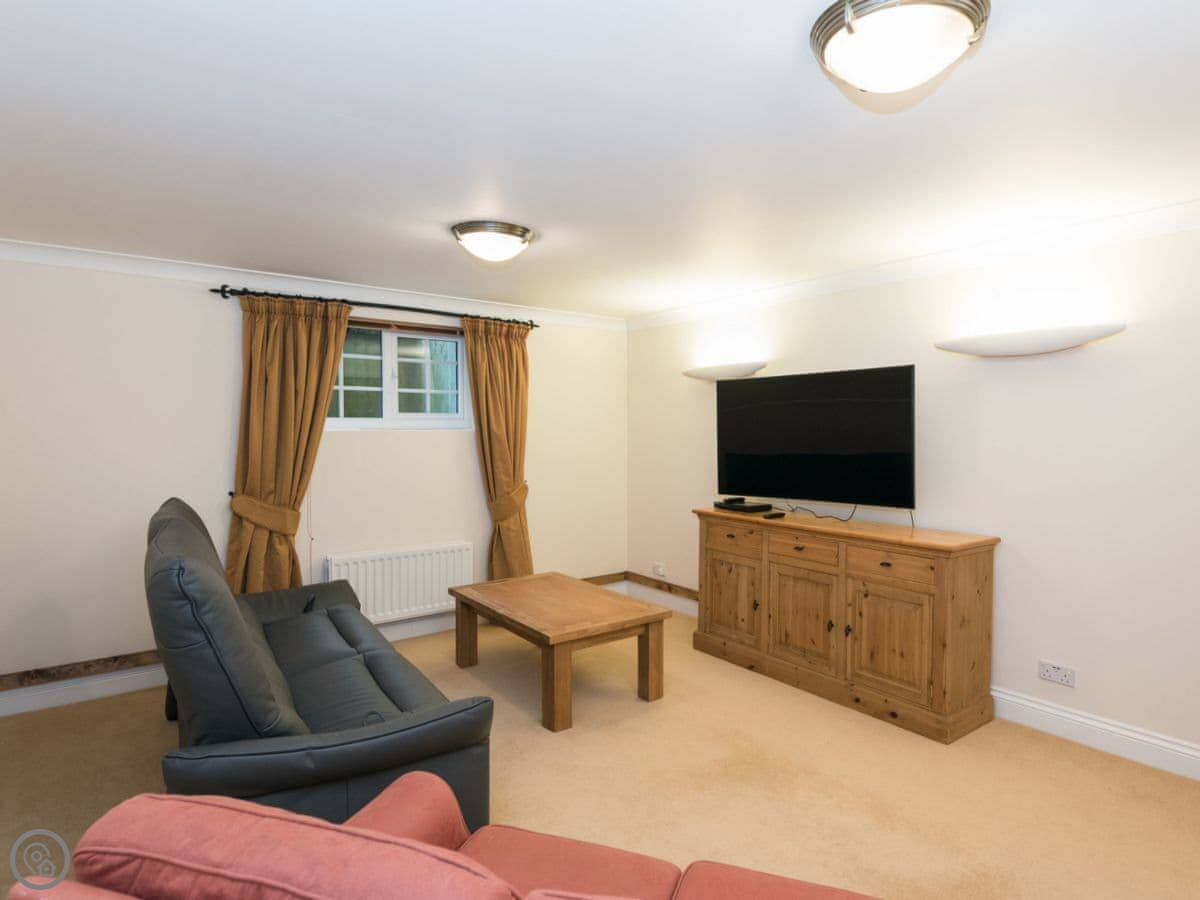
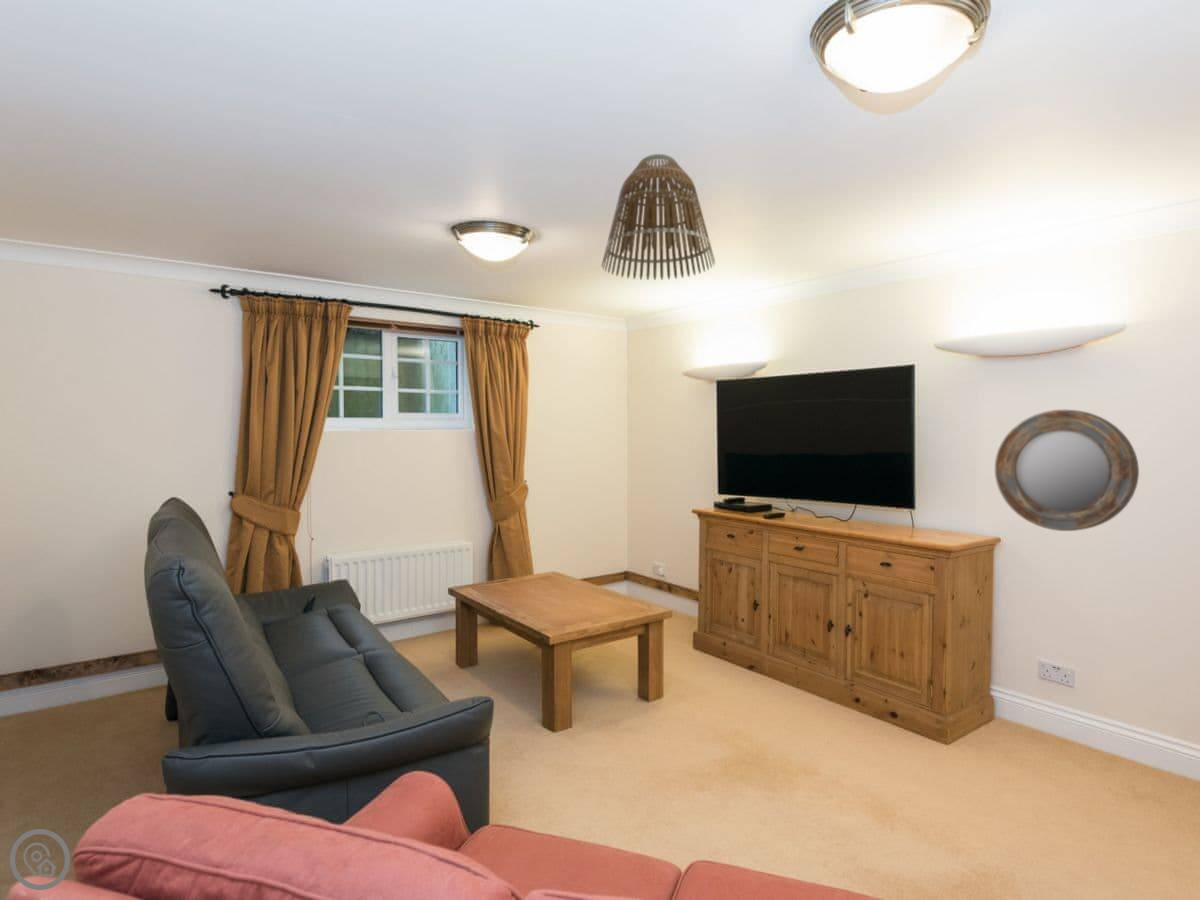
+ lamp shade [601,153,716,281]
+ home mirror [994,409,1140,532]
